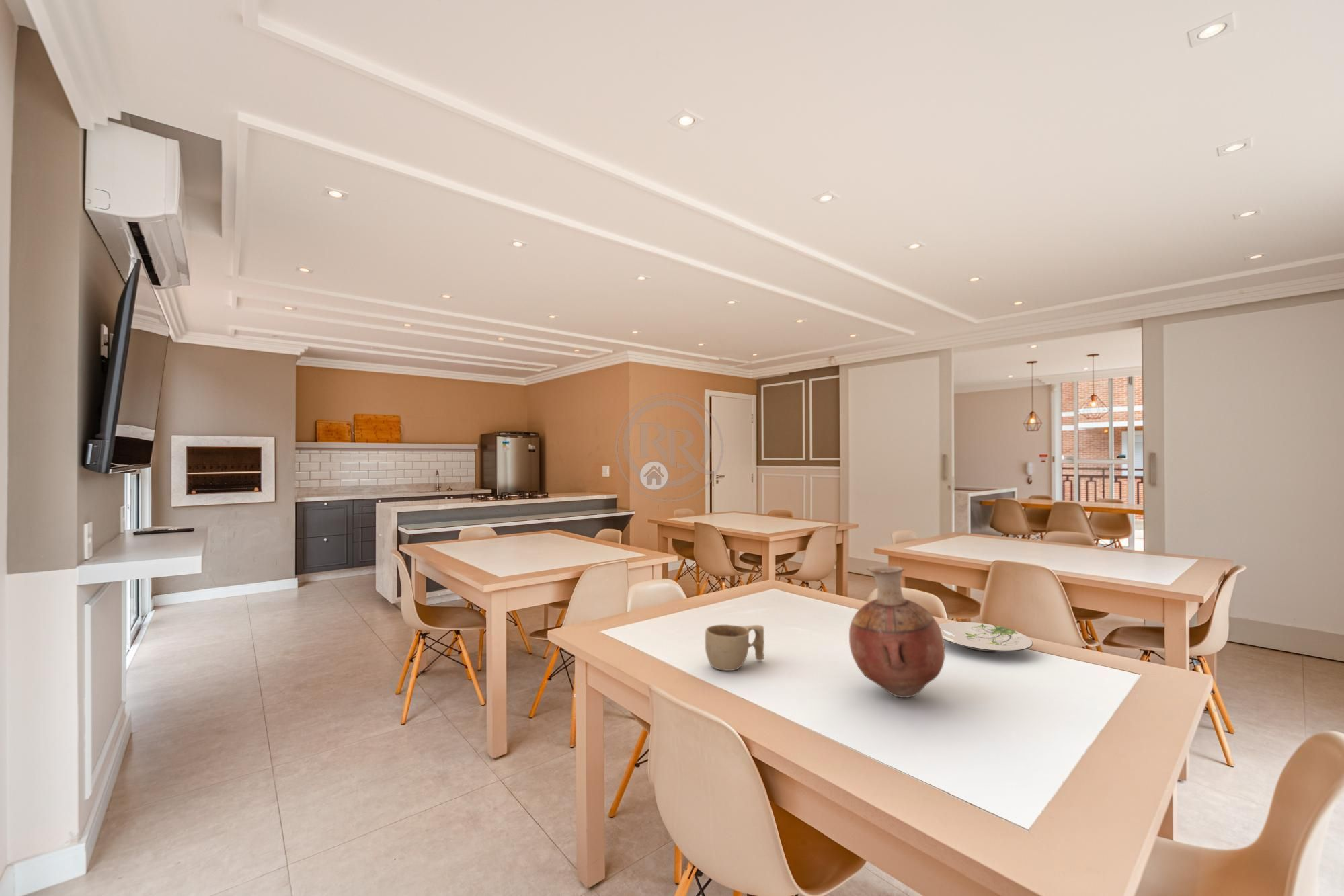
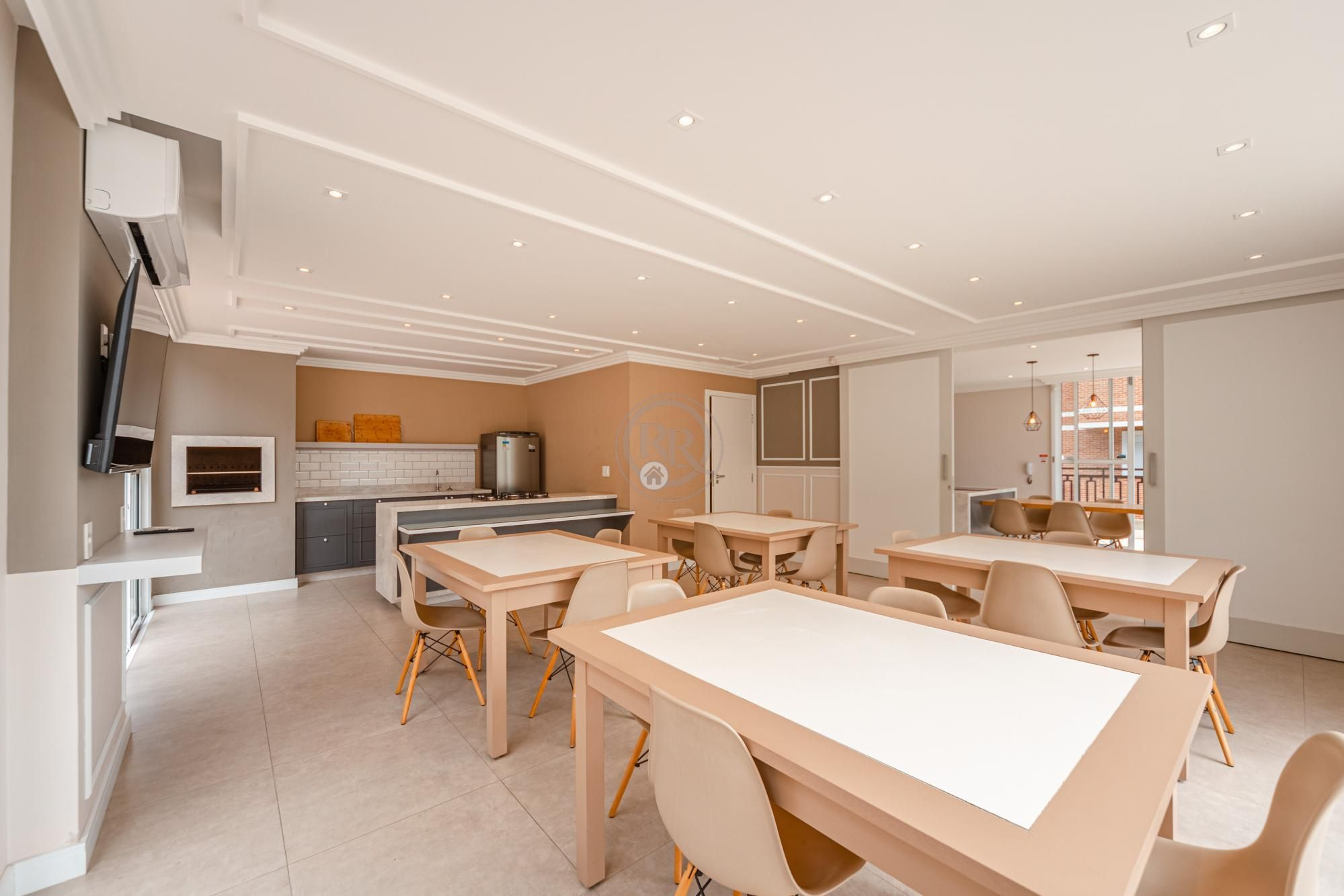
- vase [848,565,945,698]
- cup [705,624,765,671]
- plate [939,621,1033,653]
